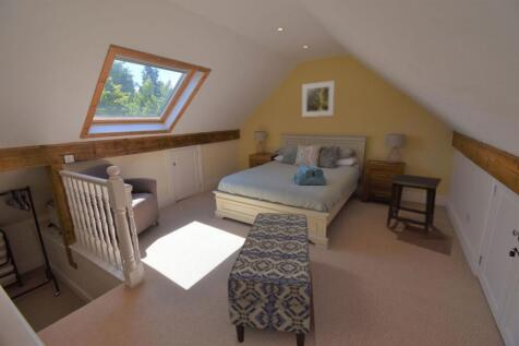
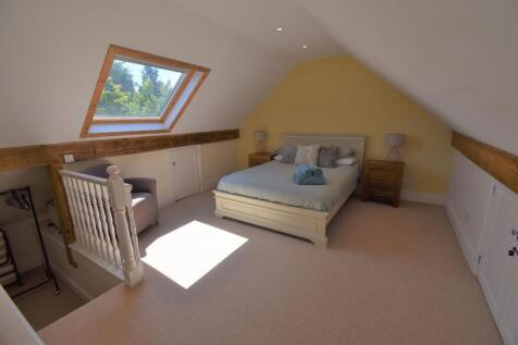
- side table [385,172,443,239]
- bench [227,212,312,346]
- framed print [301,80,336,118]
